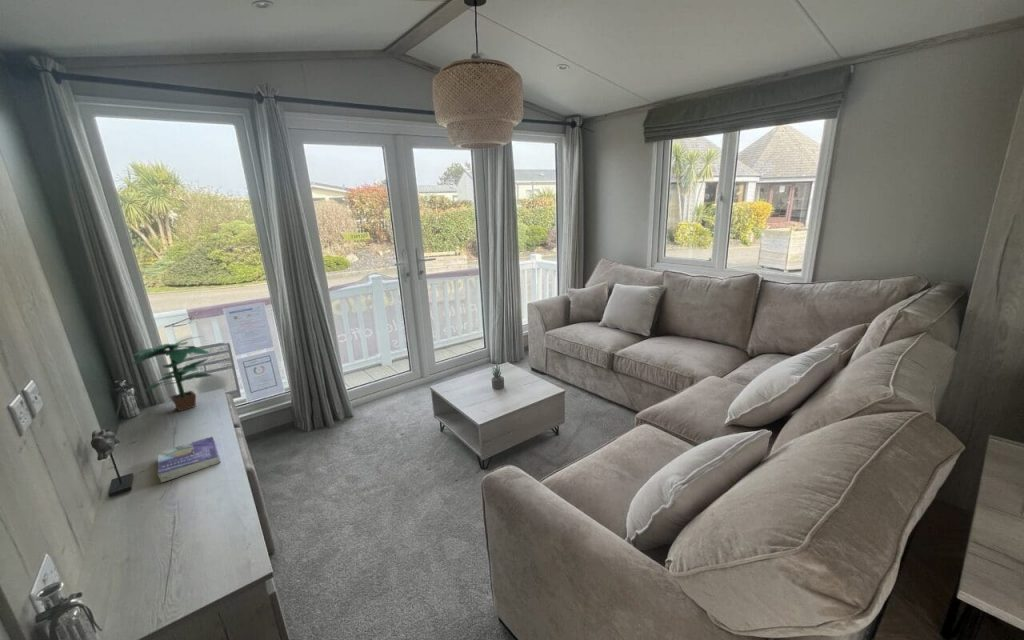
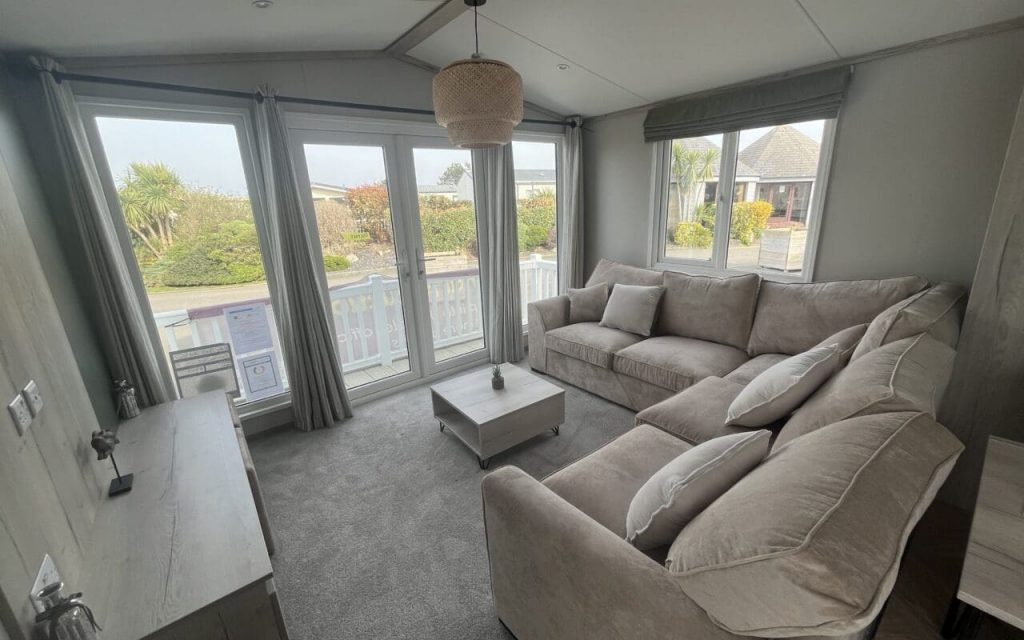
- potted plant [132,335,213,412]
- book [156,436,221,484]
